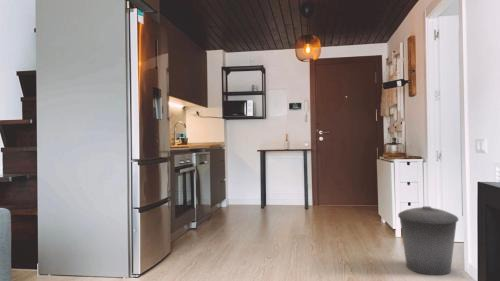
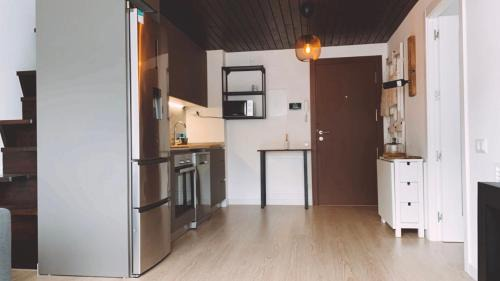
- trash can [397,205,460,276]
